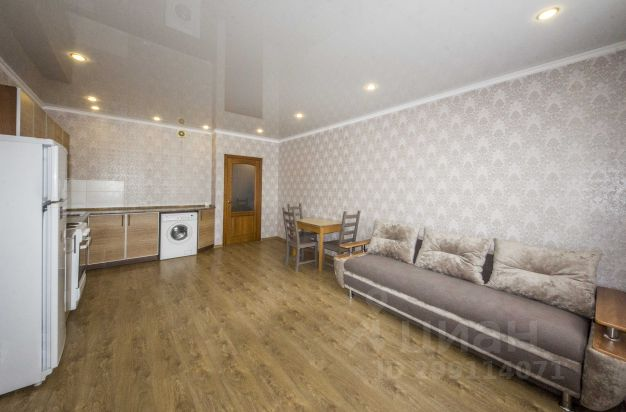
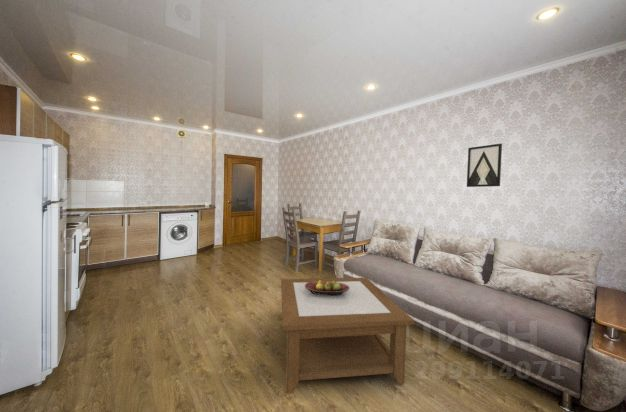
+ fruit bowl [305,280,349,296]
+ coffee table [280,277,415,395]
+ wall art [466,143,503,188]
